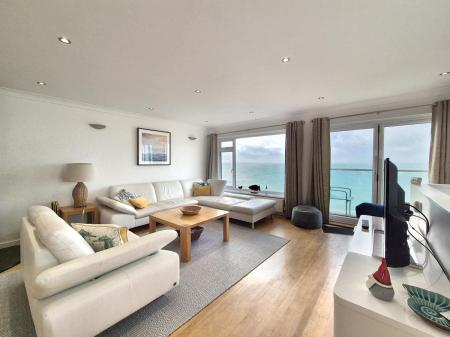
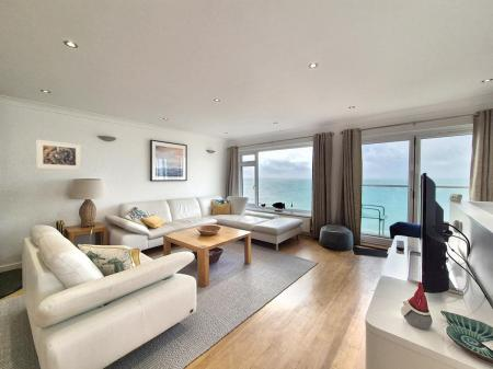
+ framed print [35,139,82,171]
